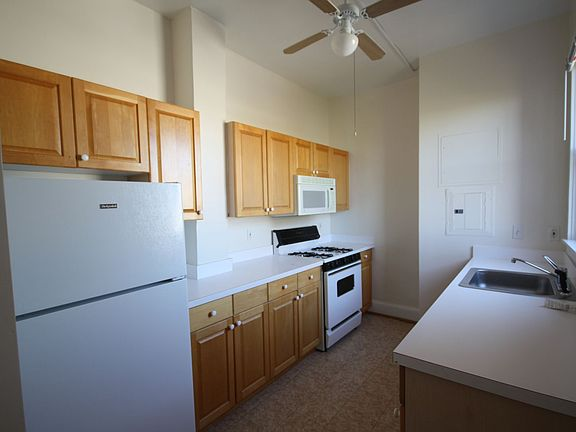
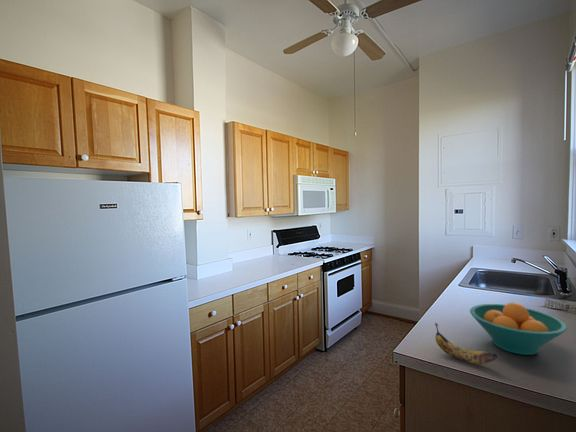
+ banana [434,321,498,365]
+ fruit bowl [469,302,568,356]
